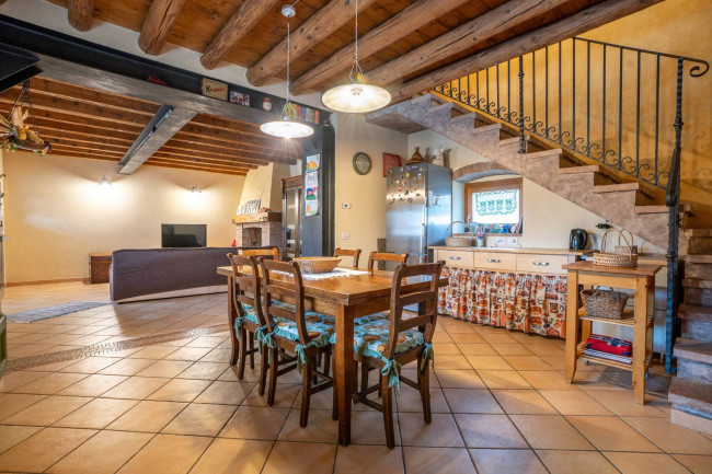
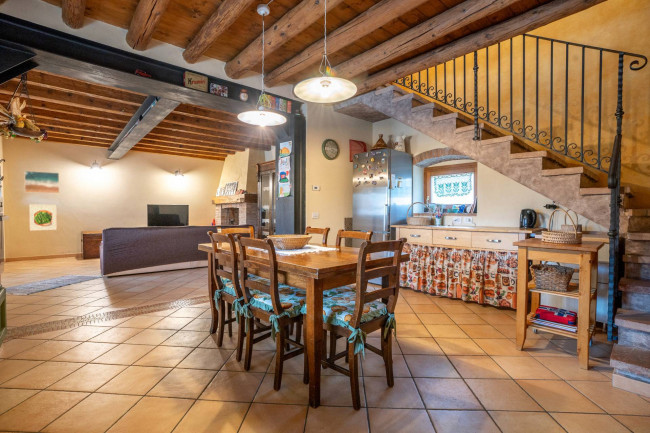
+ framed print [28,204,58,232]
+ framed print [24,170,60,194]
